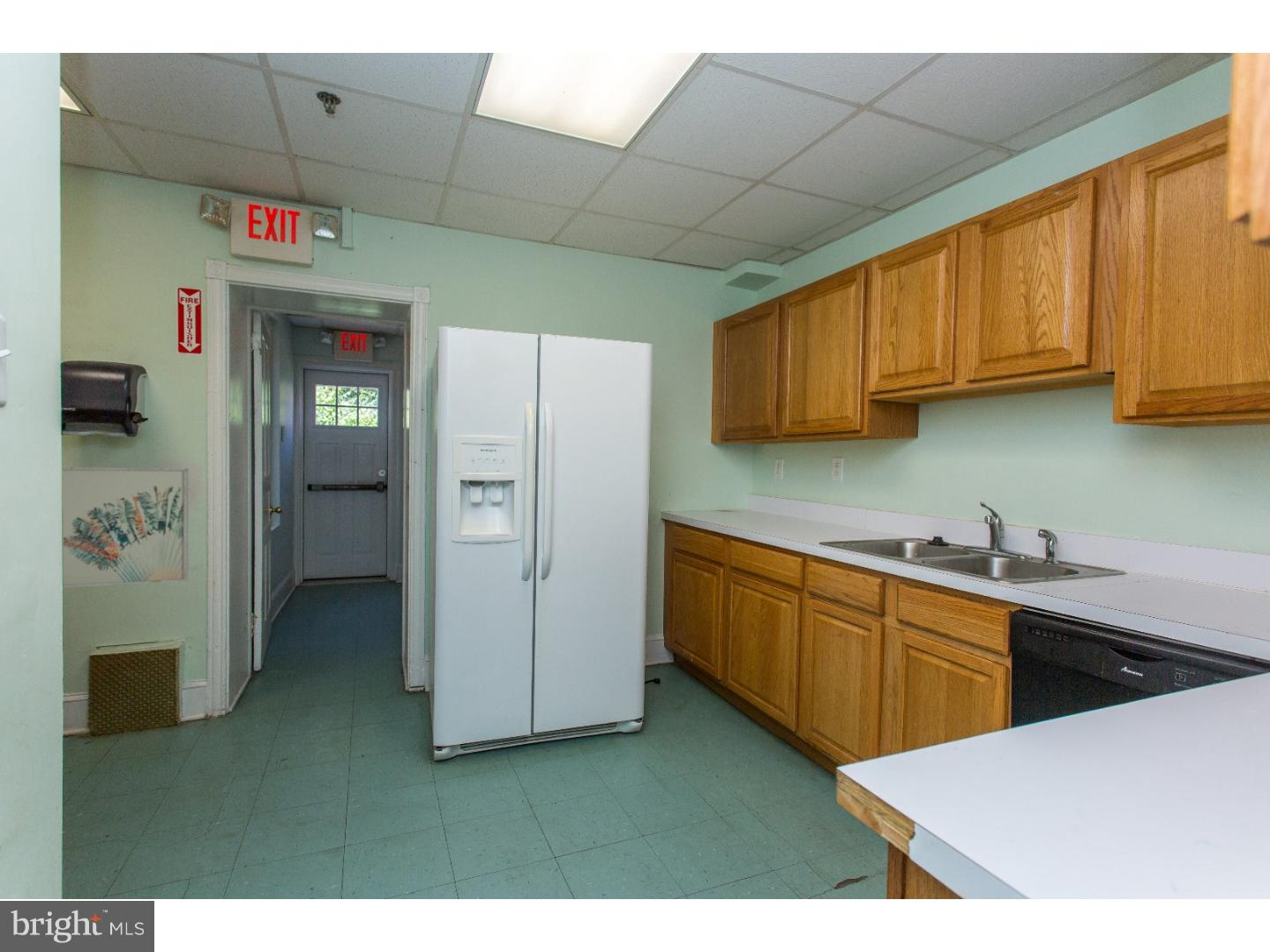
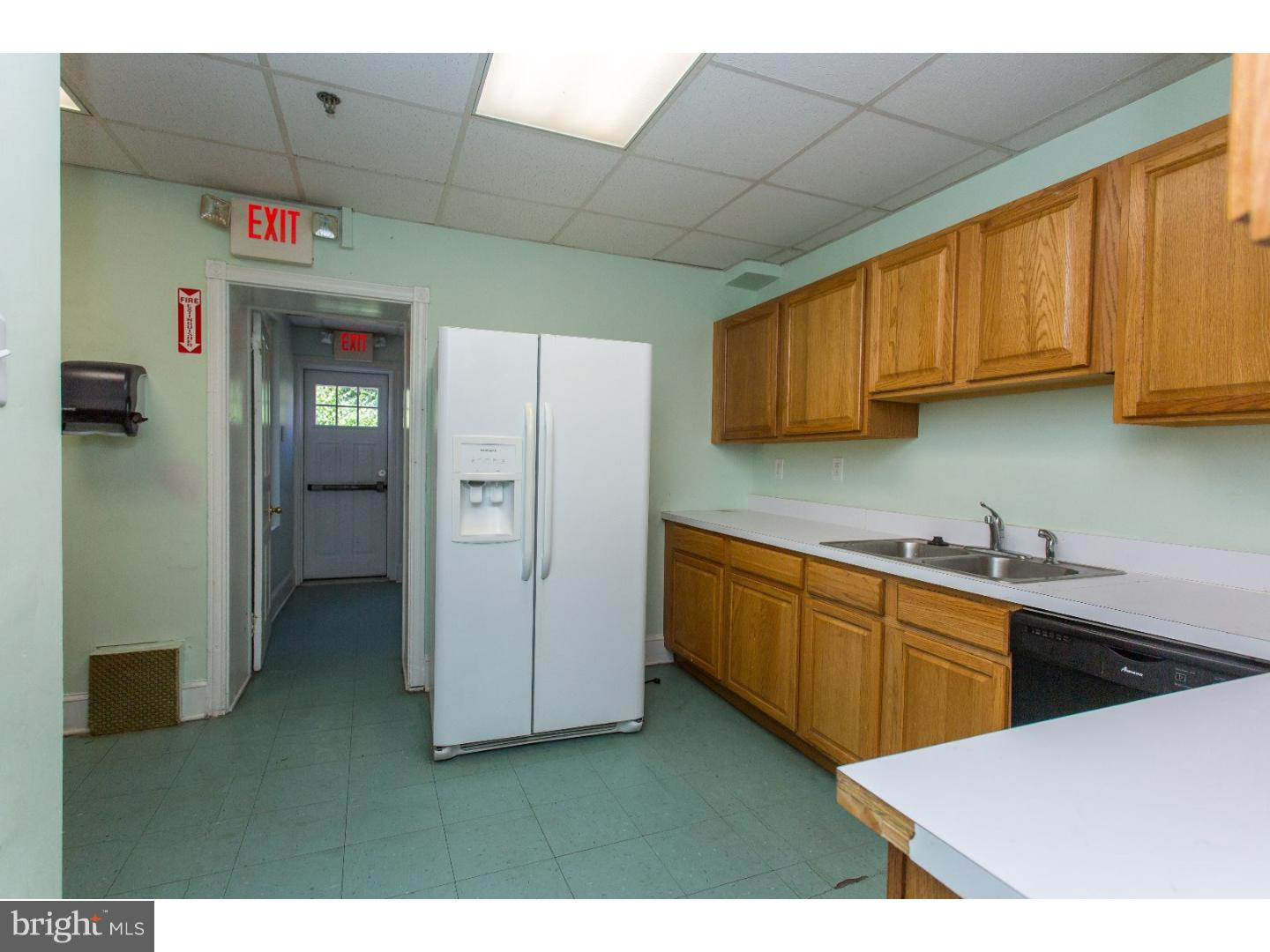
- wall art [62,466,190,589]
